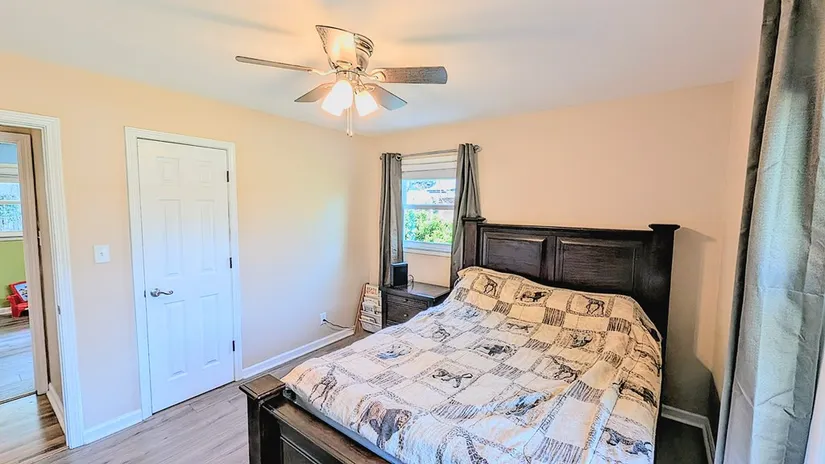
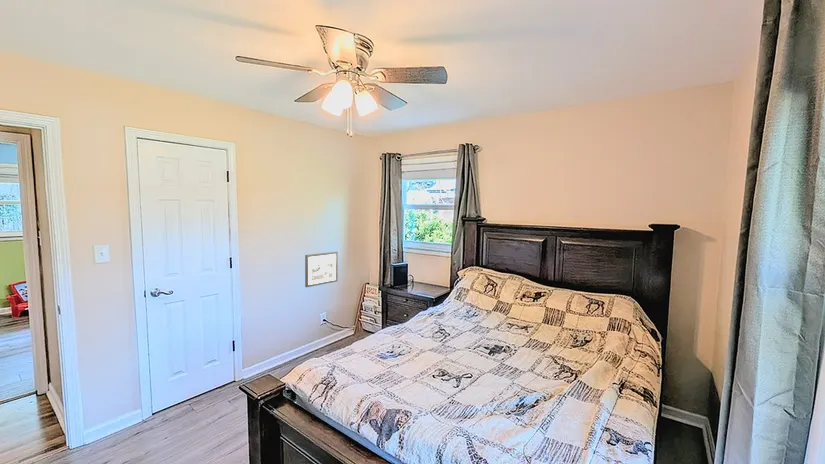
+ picture frame [304,251,339,288]
